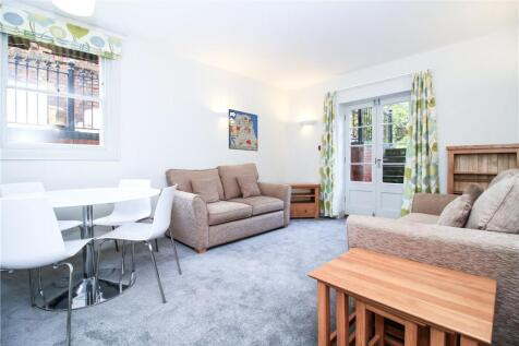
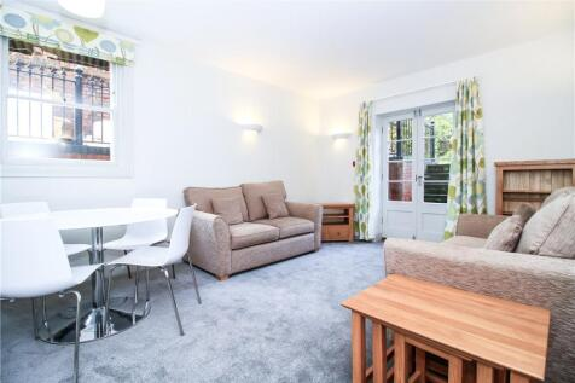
- wall art [228,108,258,152]
